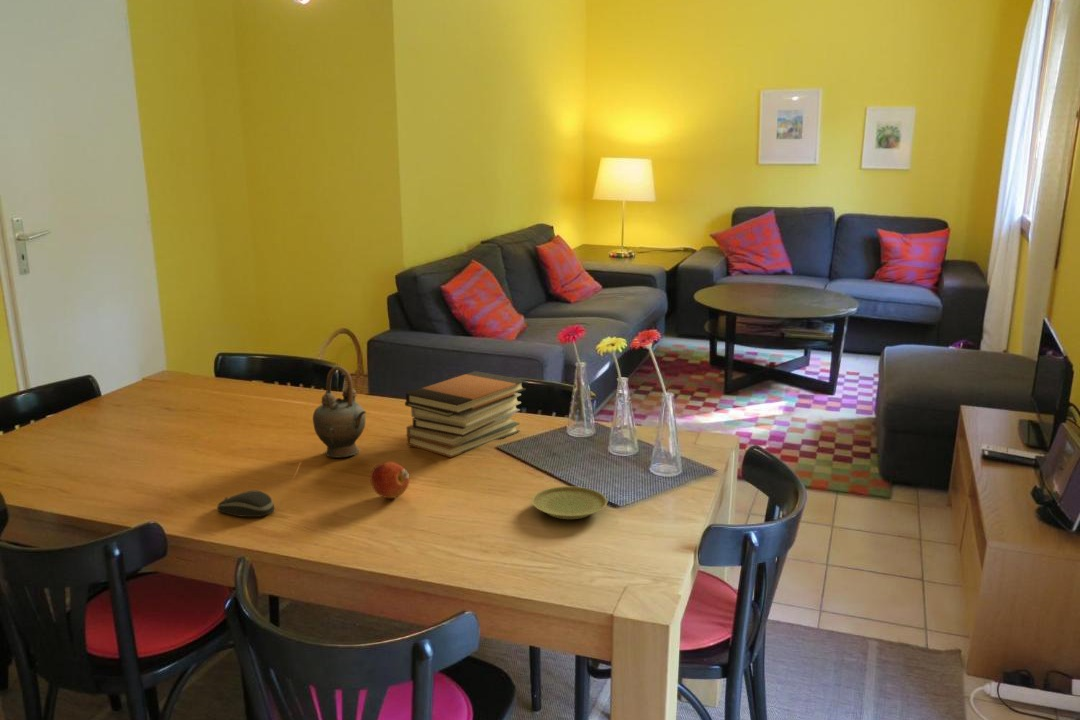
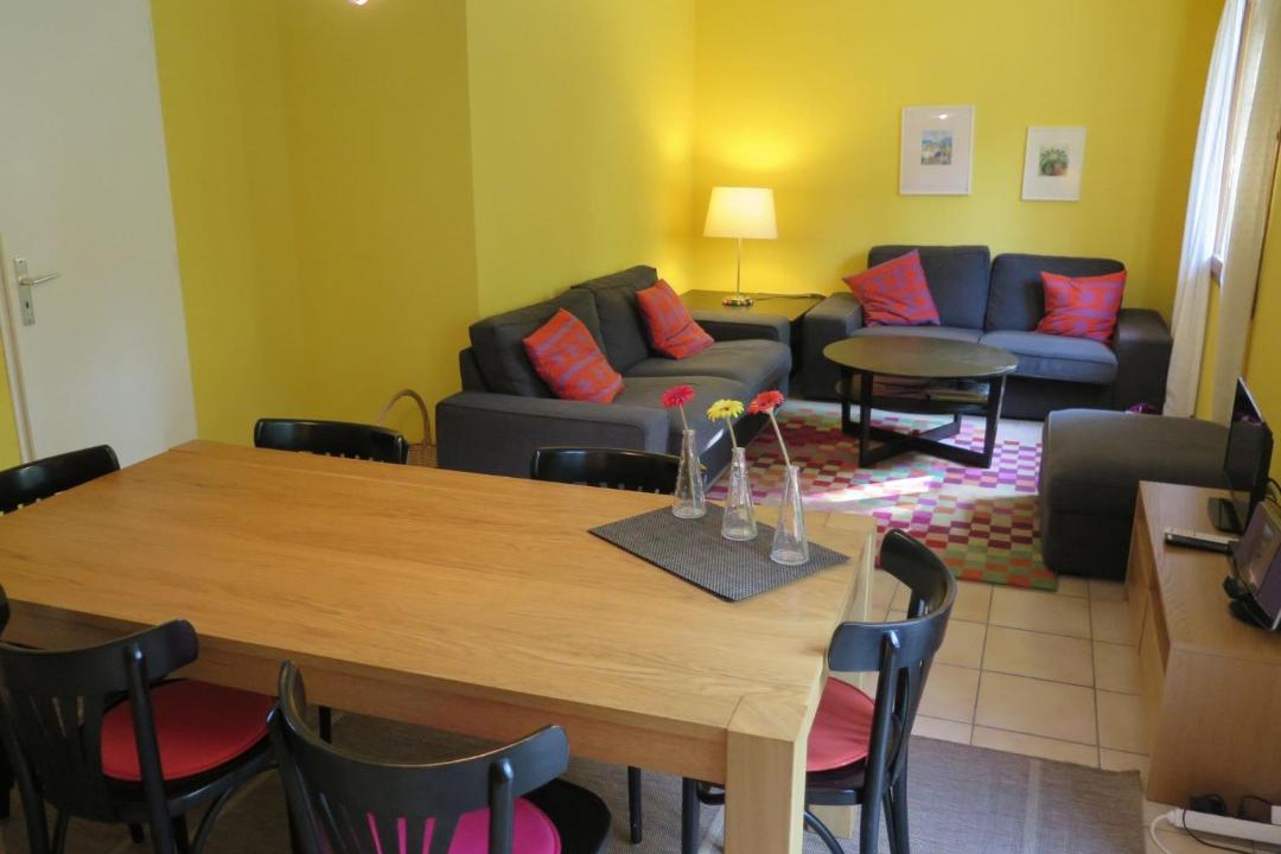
- book stack [404,370,527,459]
- computer mouse [217,490,275,518]
- plate [531,485,608,520]
- teapot [312,366,367,459]
- fruit [369,461,410,499]
